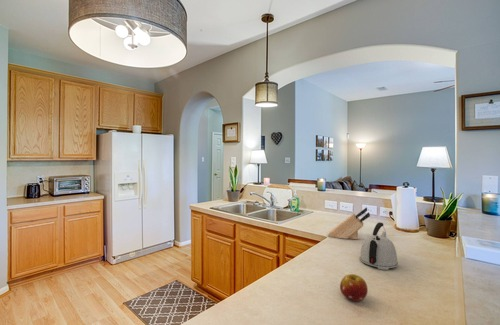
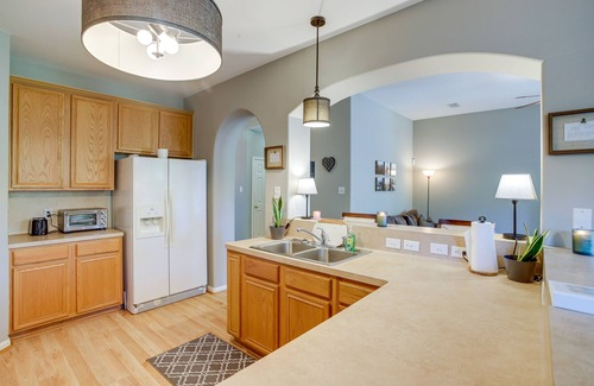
- knife block [327,206,371,240]
- fruit [339,273,369,302]
- kettle [359,221,399,271]
